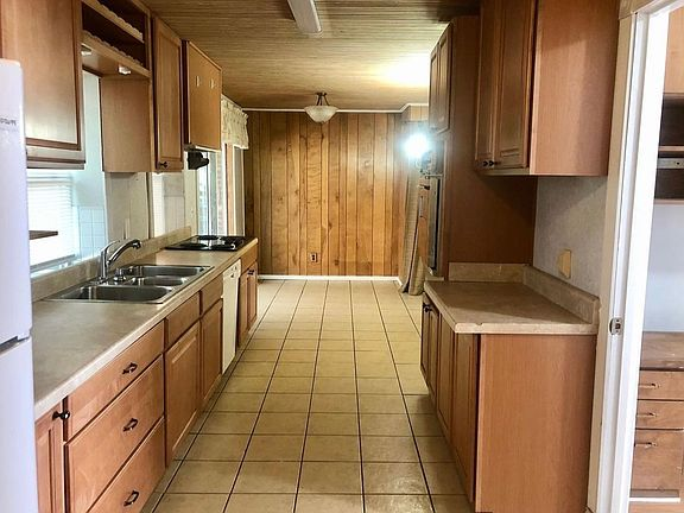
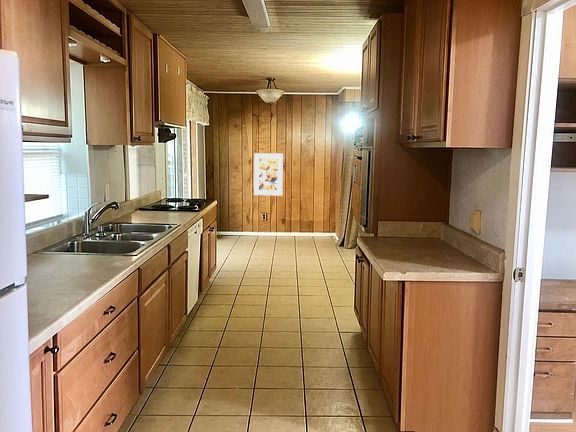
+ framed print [253,152,284,196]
